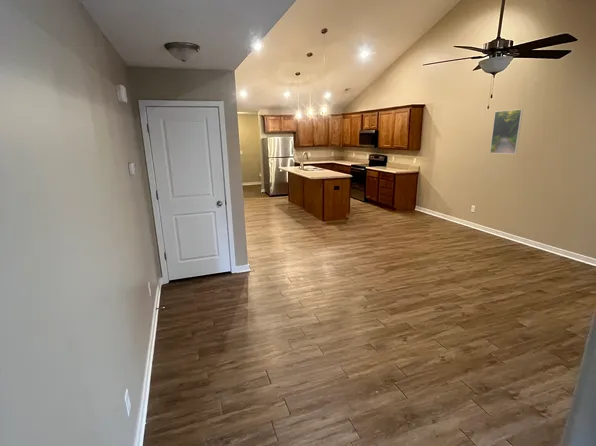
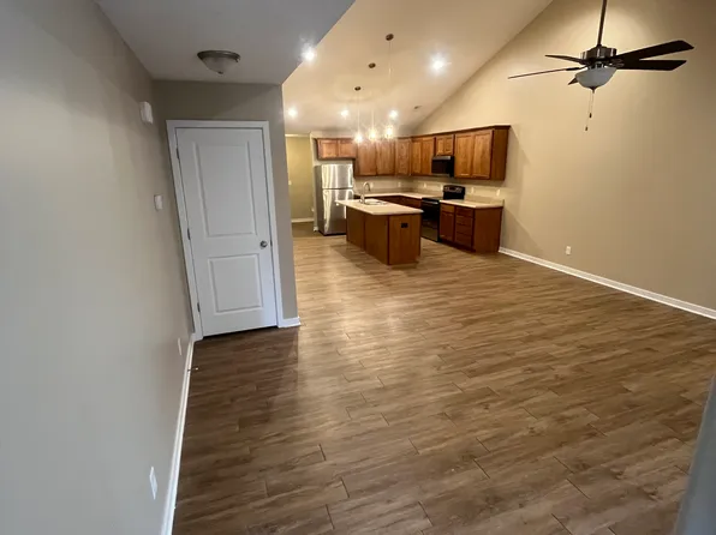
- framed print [489,108,524,155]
